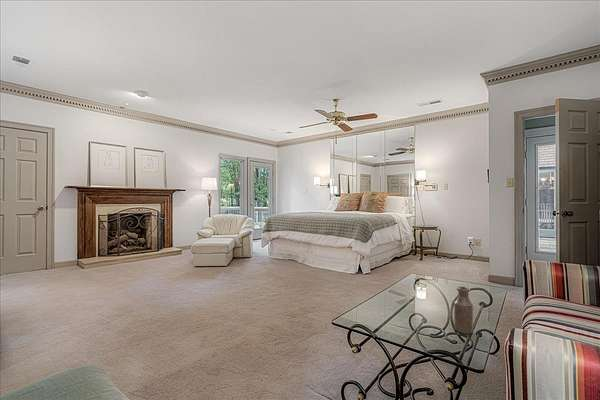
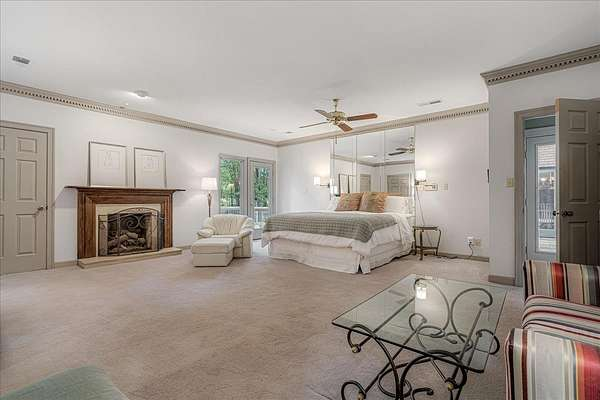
- bottle [453,285,474,335]
